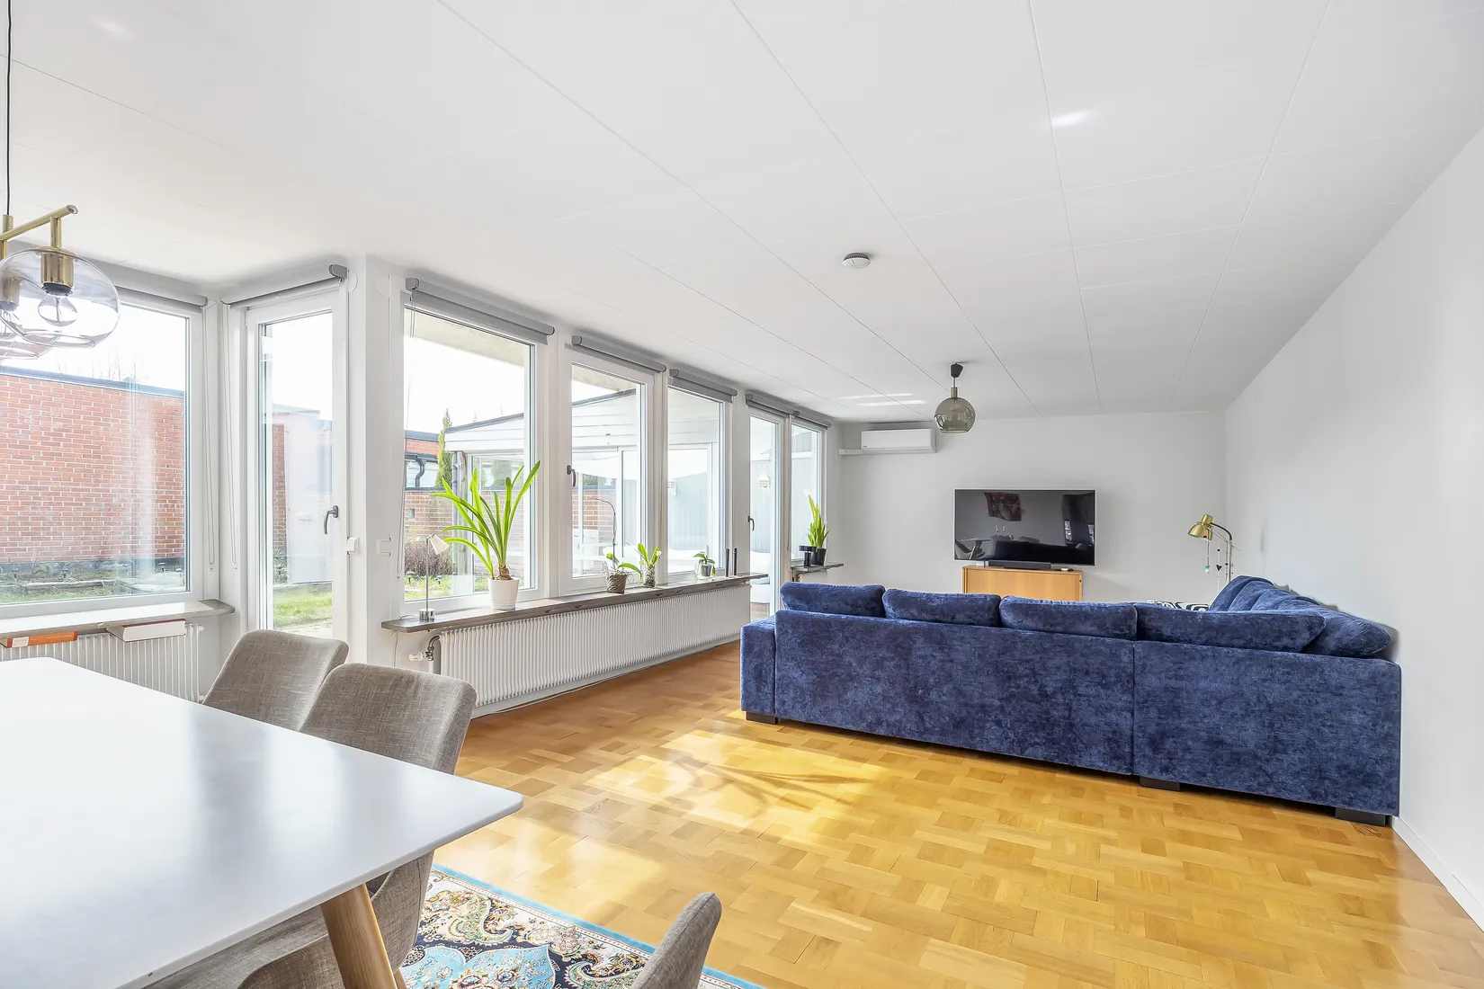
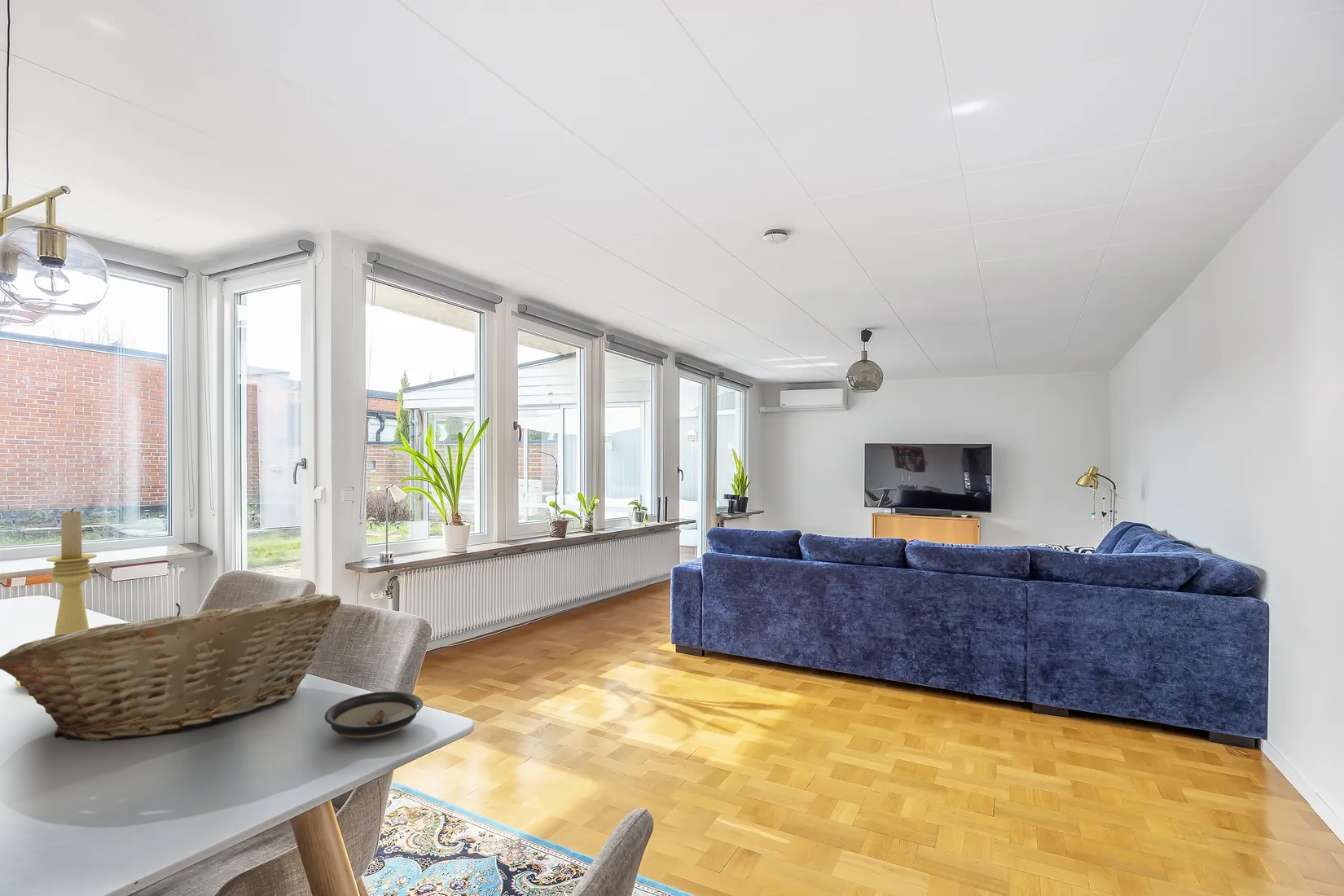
+ saucer [324,691,424,740]
+ candle holder [15,507,98,691]
+ fruit basket [0,593,341,742]
